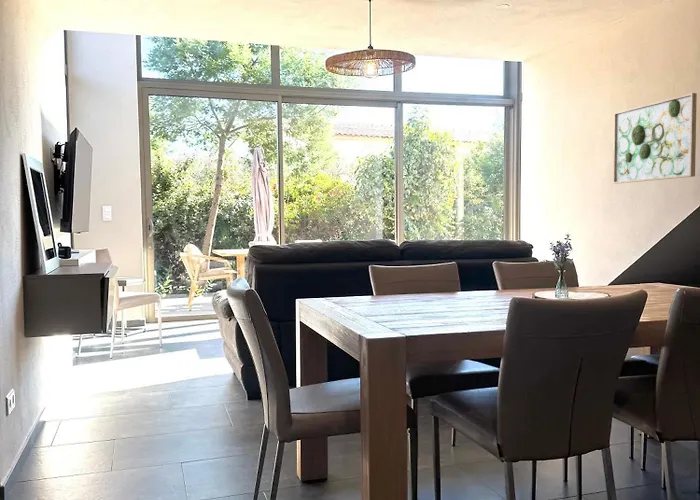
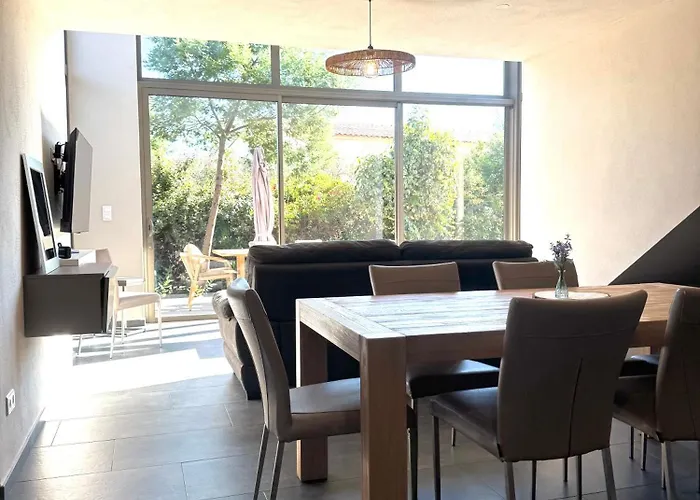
- wall art [612,92,698,185]
